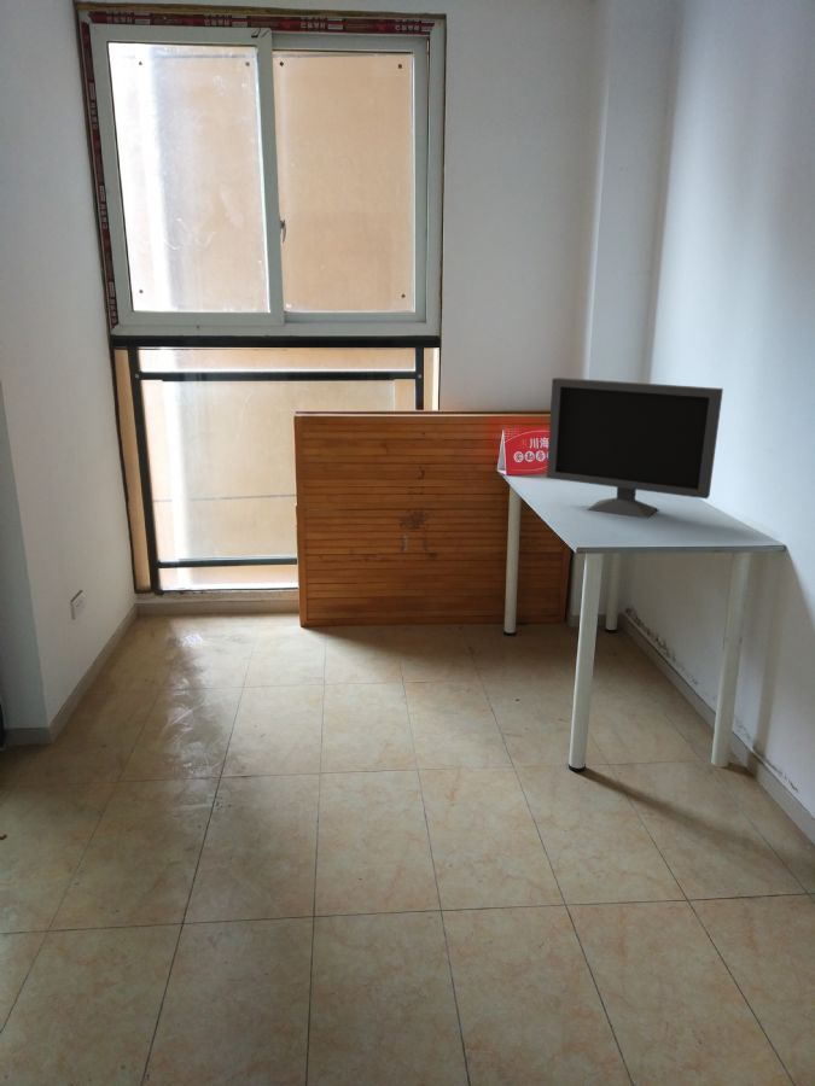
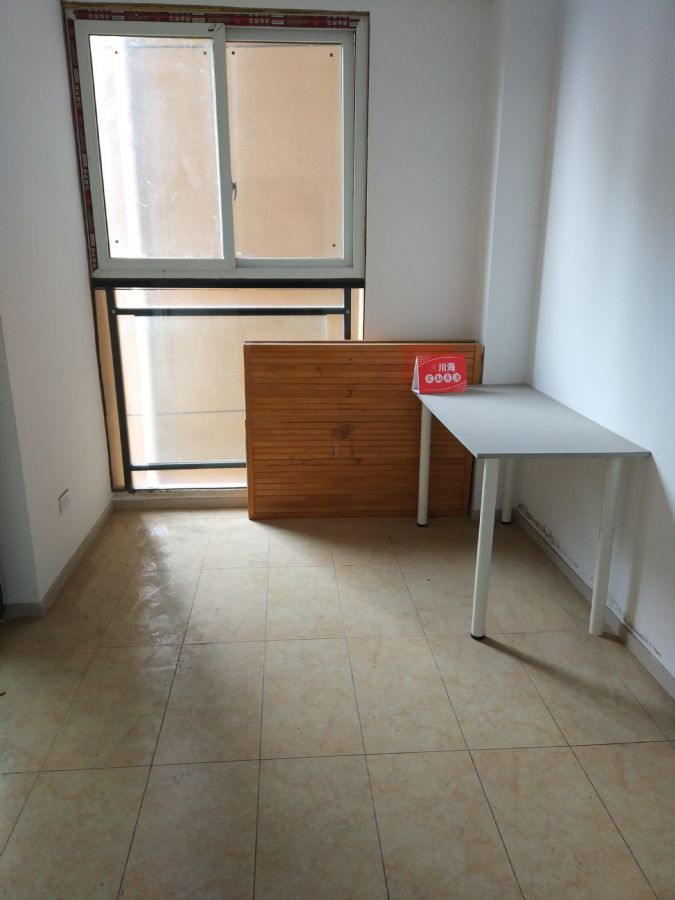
- monitor [546,376,724,519]
